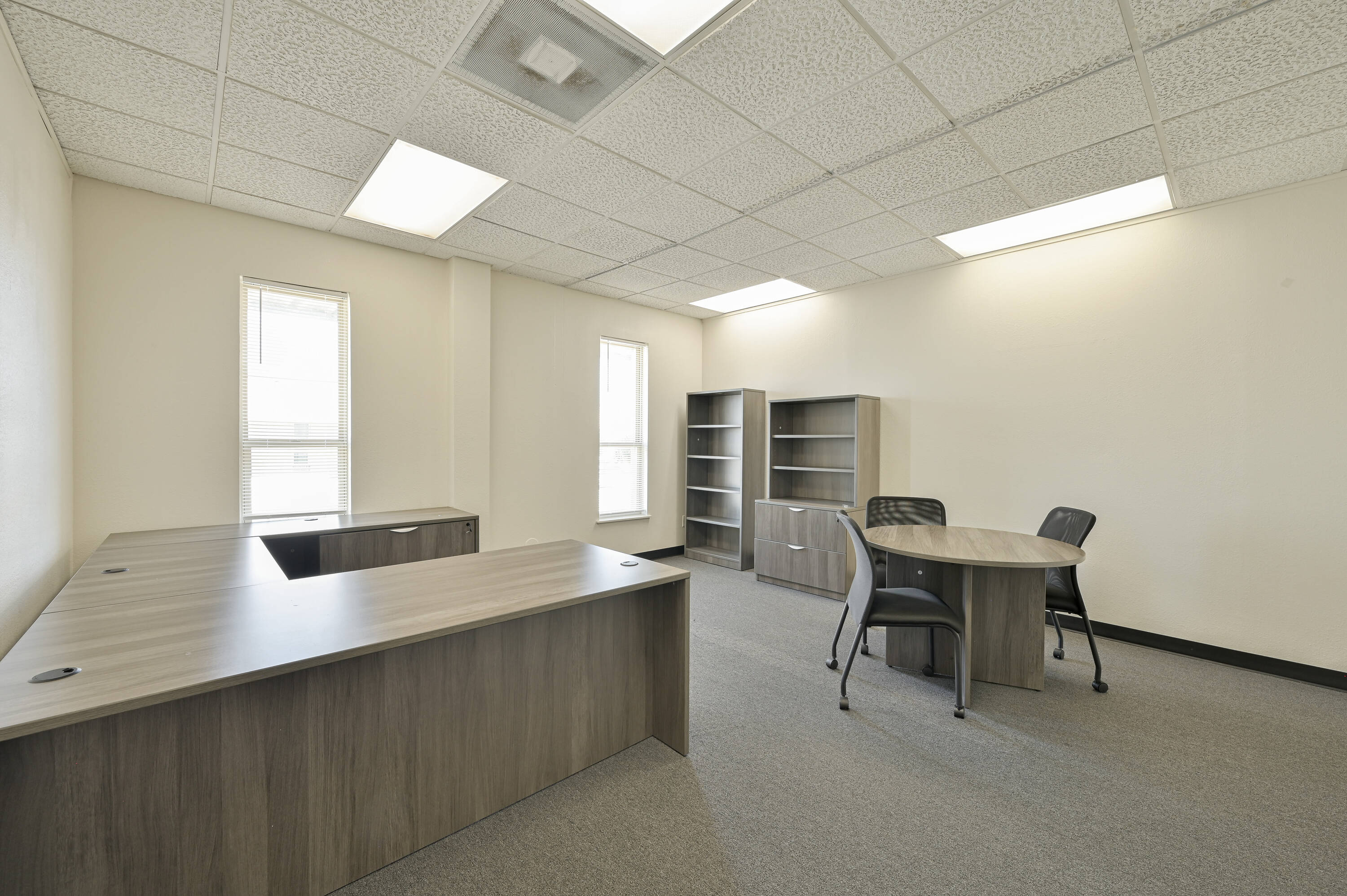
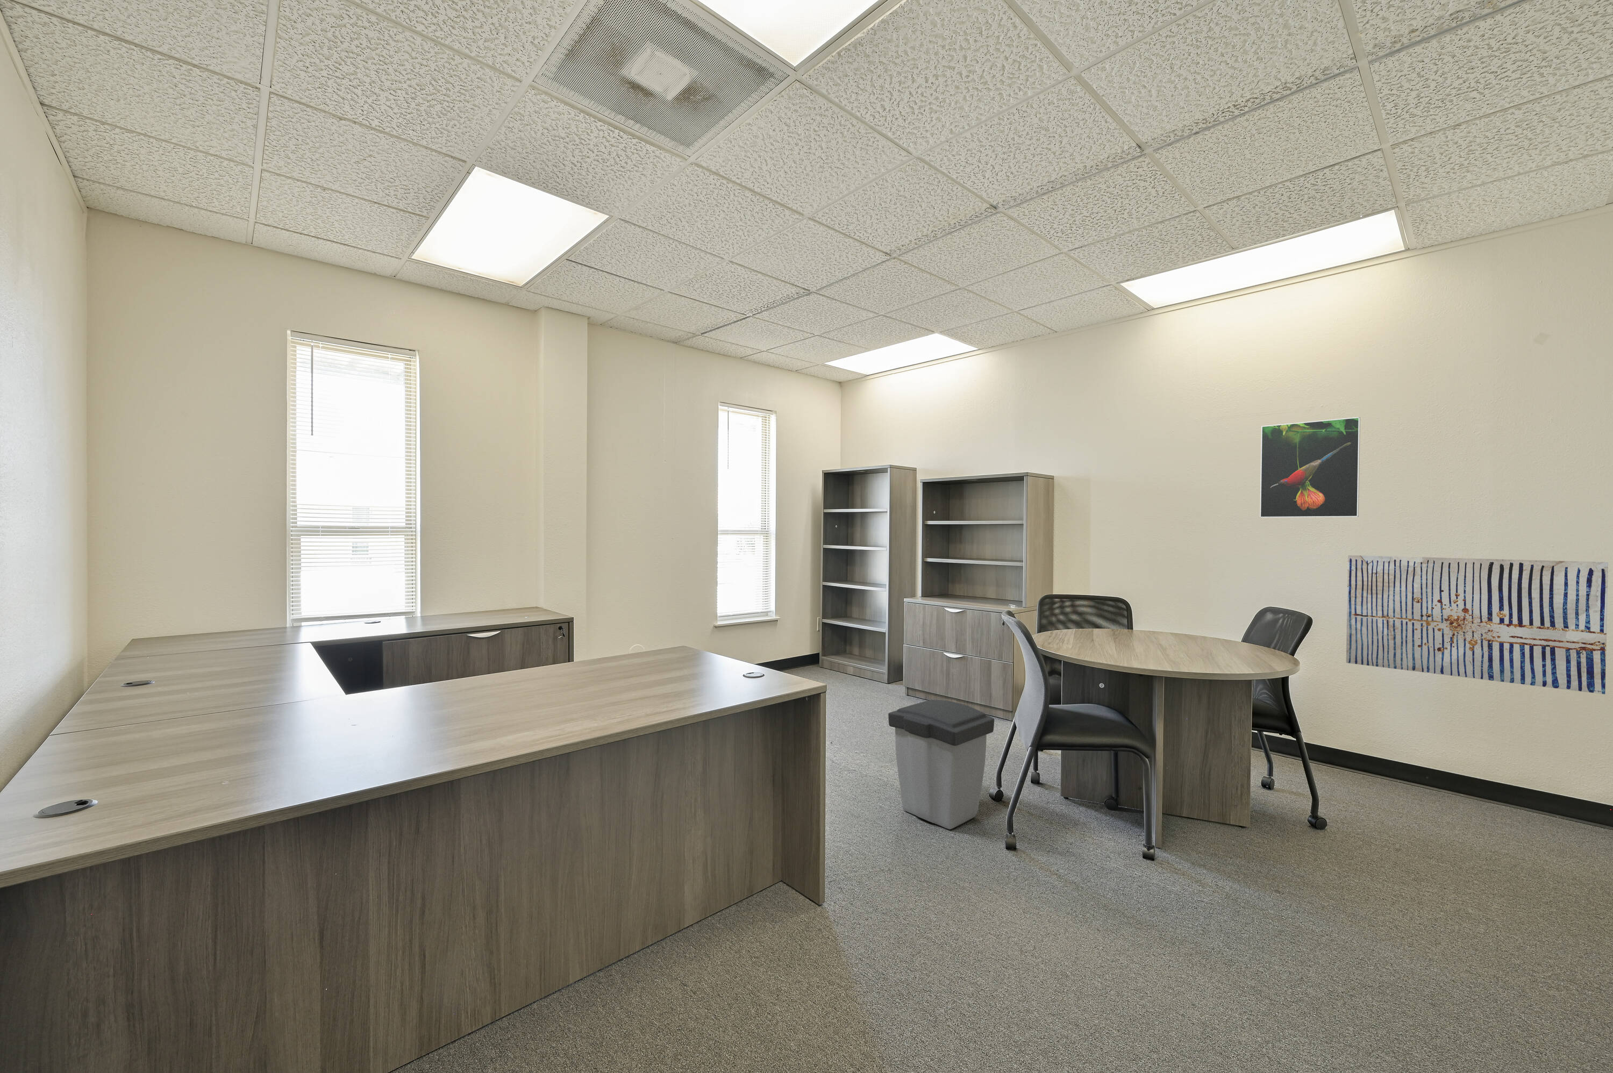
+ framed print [1260,417,1360,519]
+ wall art [1346,554,1608,695]
+ trash can [887,699,995,830]
